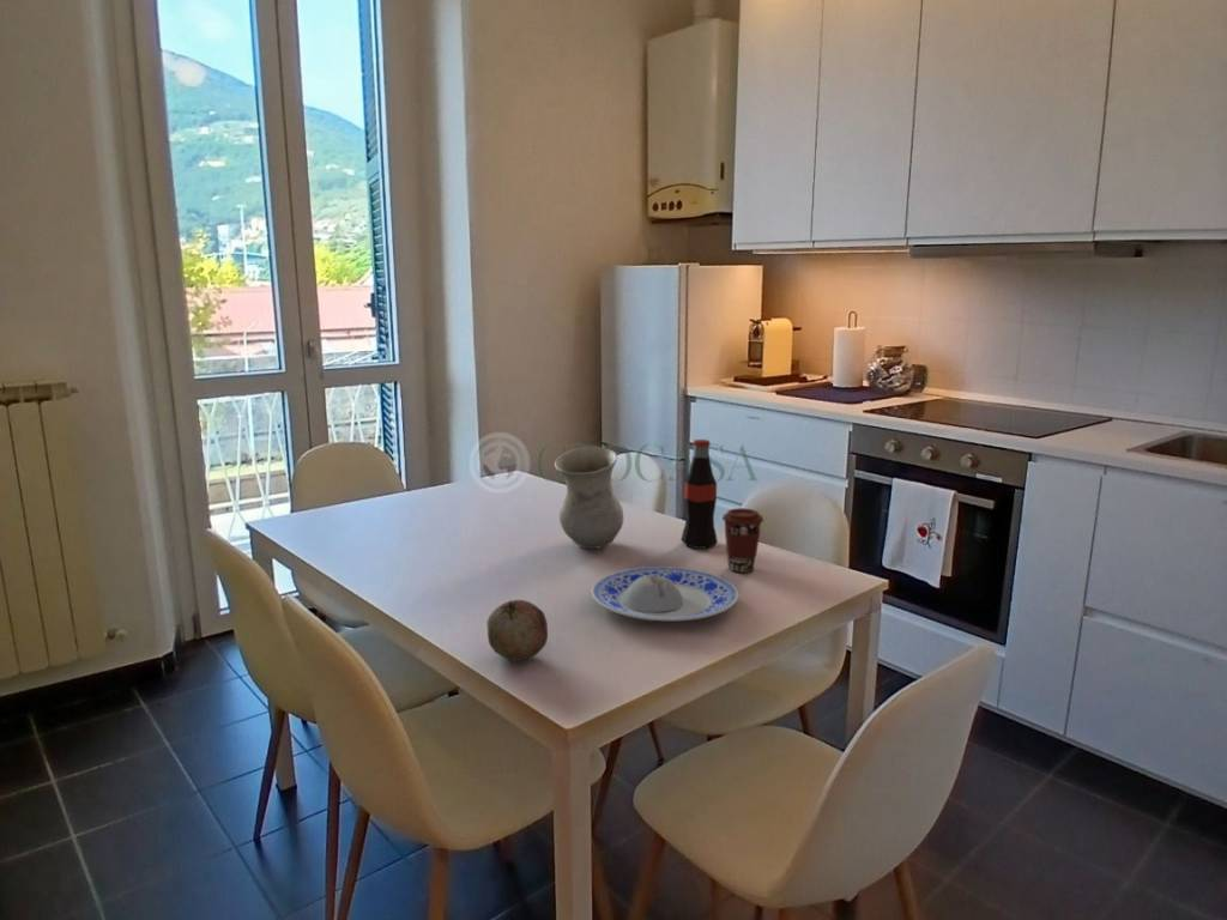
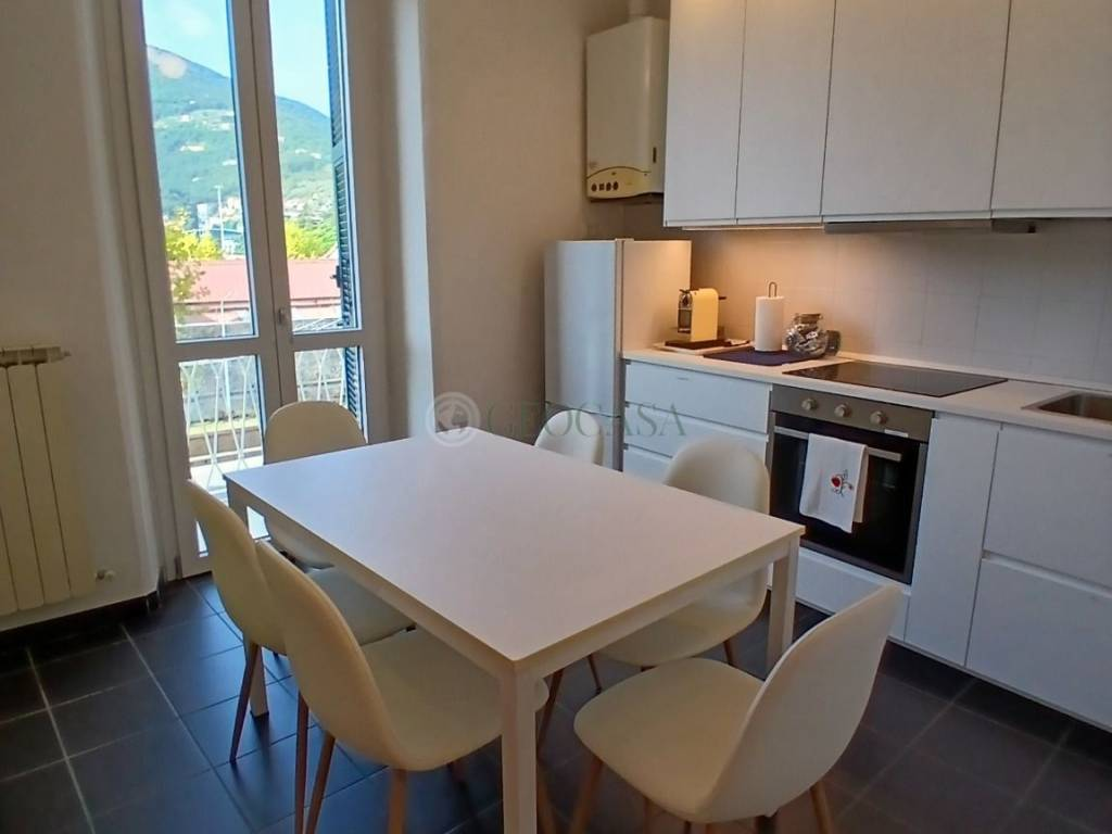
- vase [554,444,624,550]
- fruit [485,599,549,662]
- plate [591,565,739,622]
- bottle [681,438,719,550]
- coffee cup [721,507,764,574]
